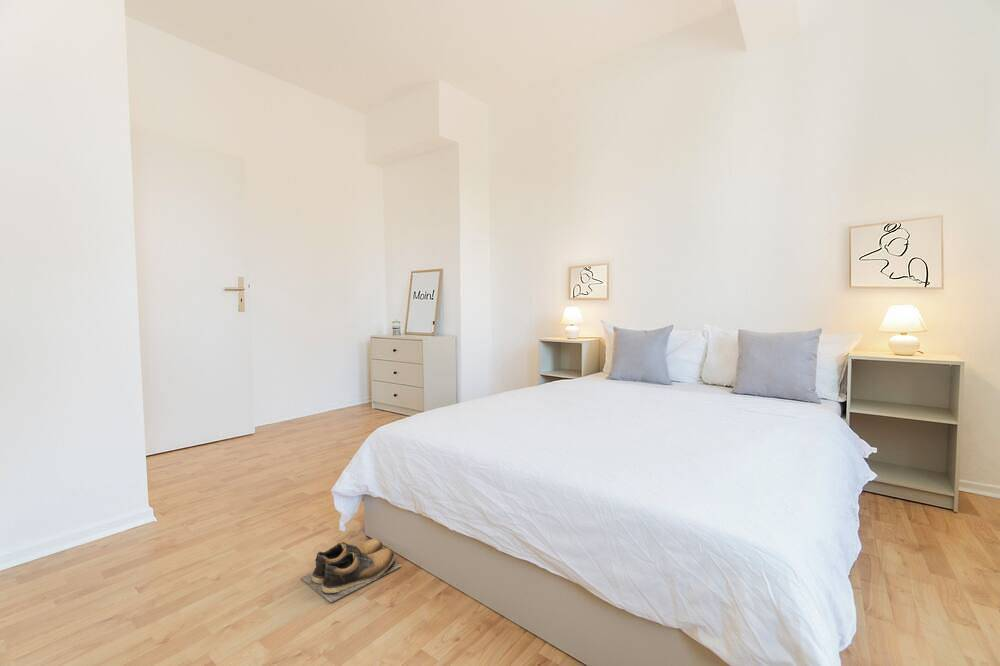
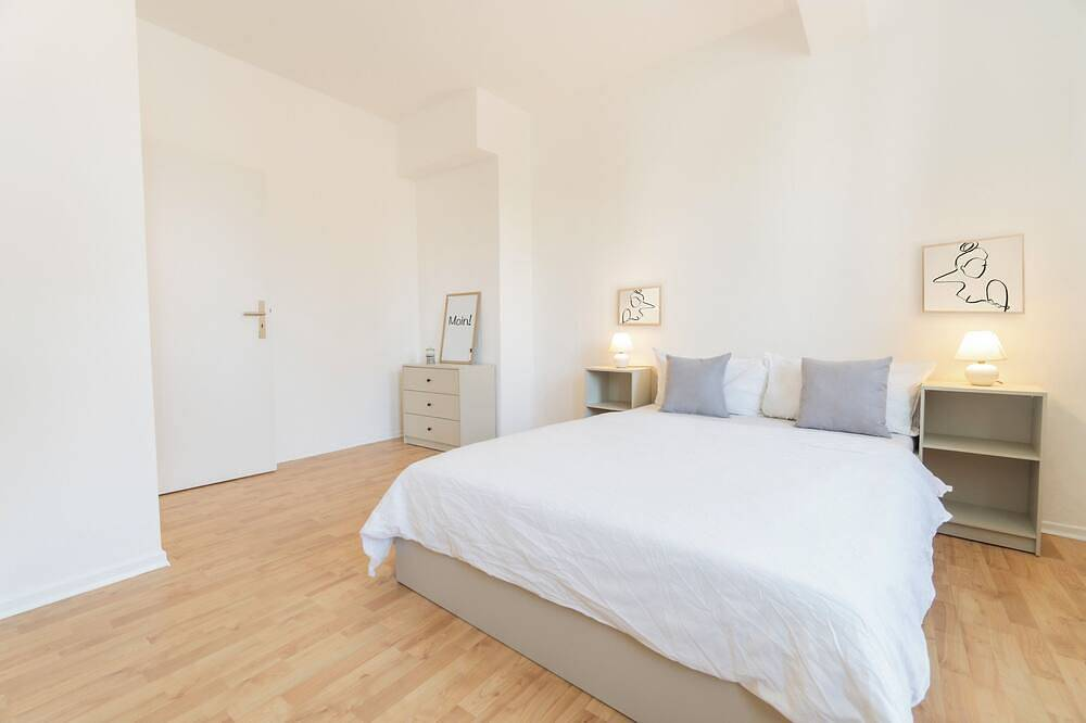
- shoes [300,538,403,603]
